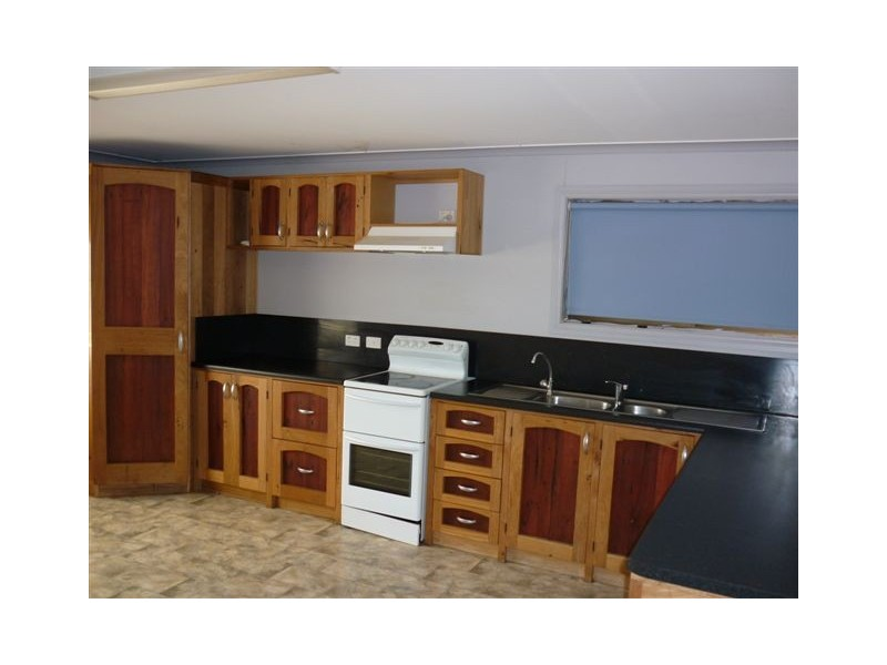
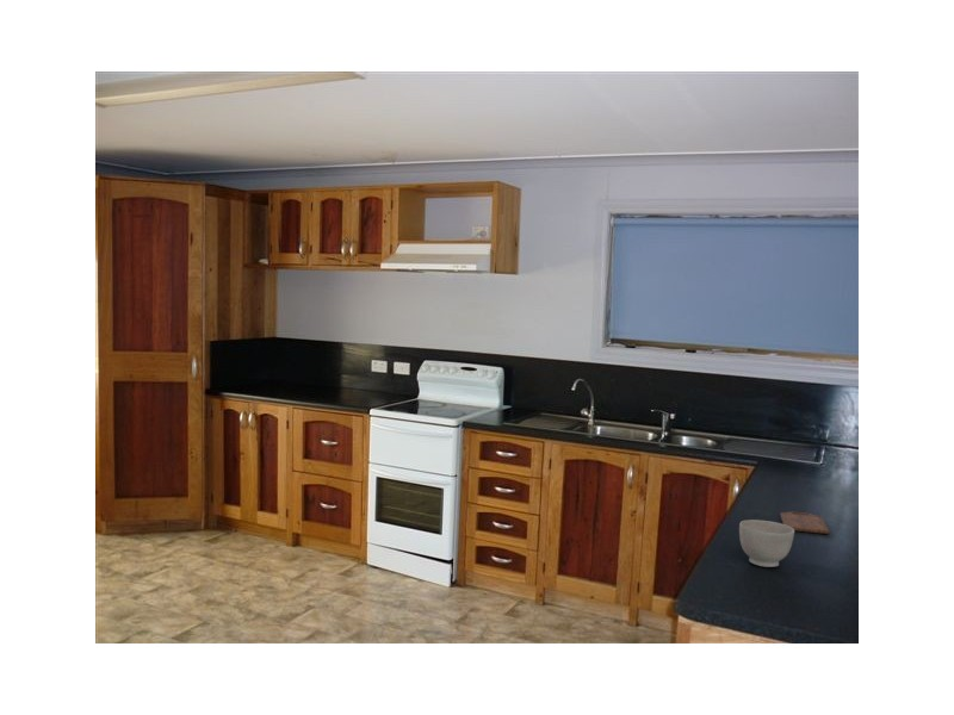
+ bowl [738,518,795,568]
+ cutting board [779,511,830,535]
